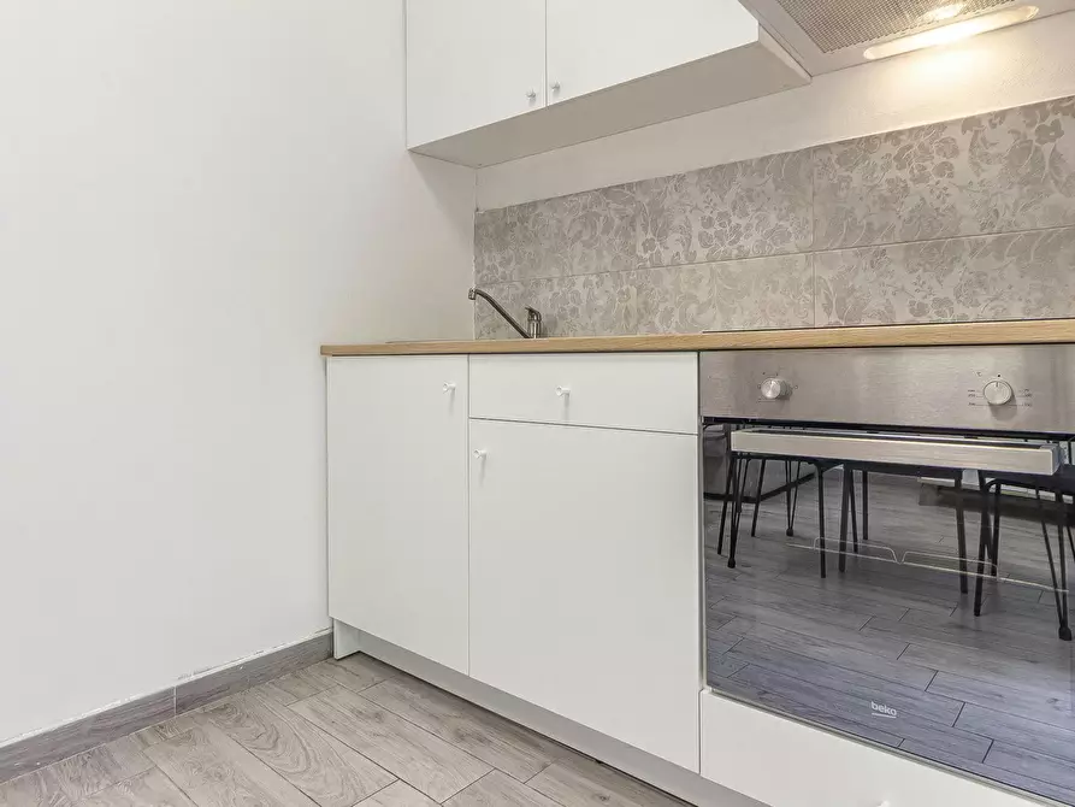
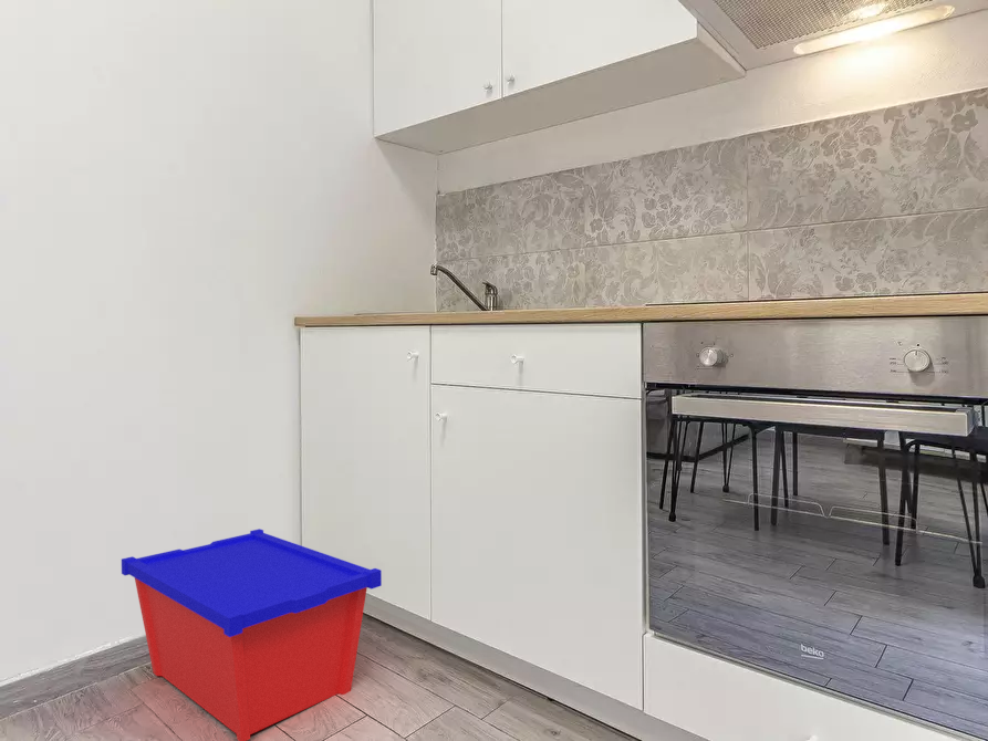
+ storage bin [121,528,383,741]
